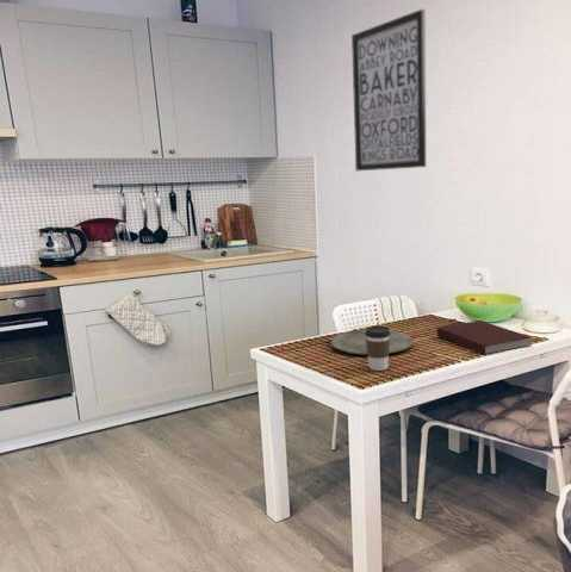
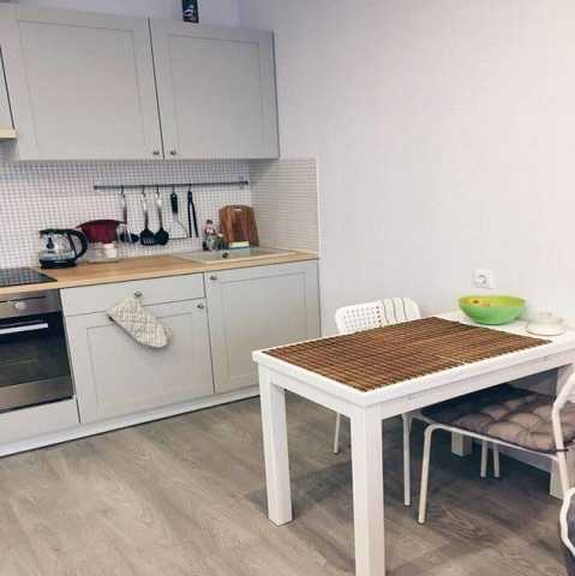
- plate [330,329,414,356]
- coffee cup [365,325,391,372]
- wall art [350,8,427,172]
- notebook [436,319,532,355]
